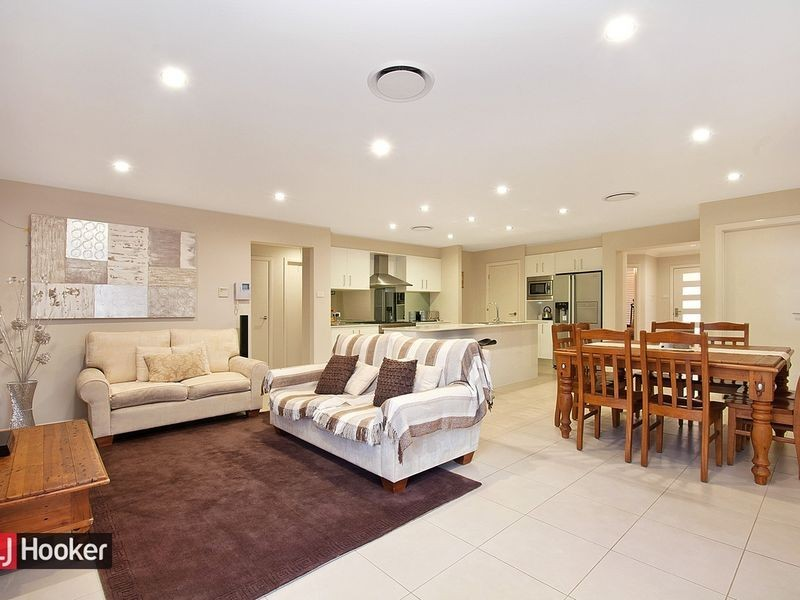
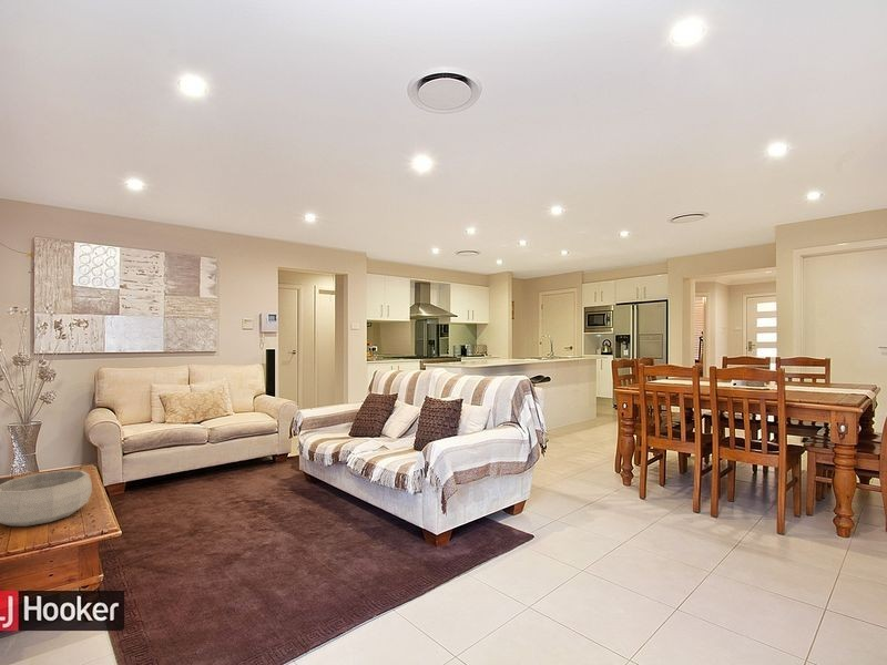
+ decorative bowl [0,469,93,528]
